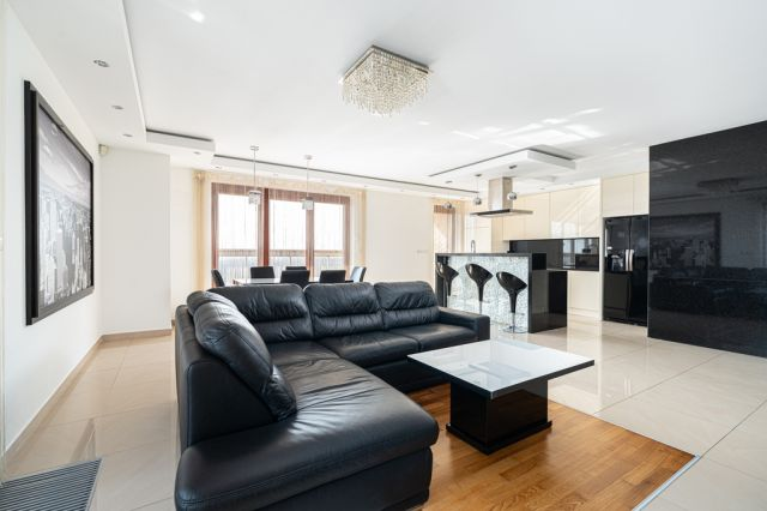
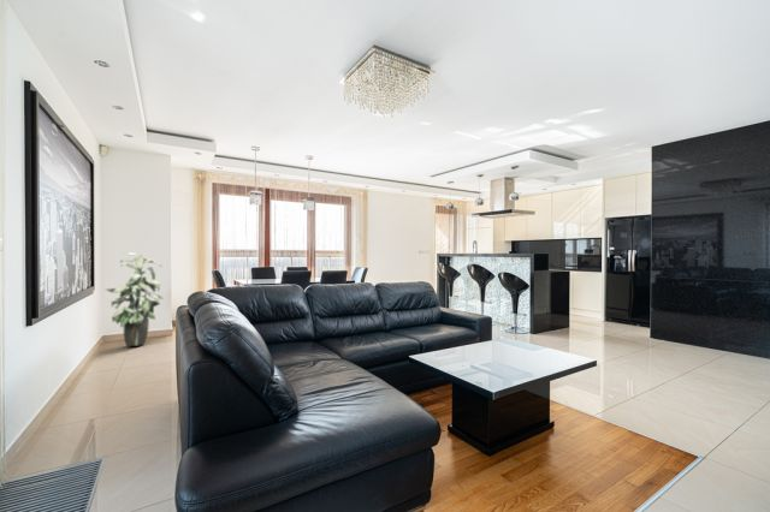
+ indoor plant [105,251,164,347]
